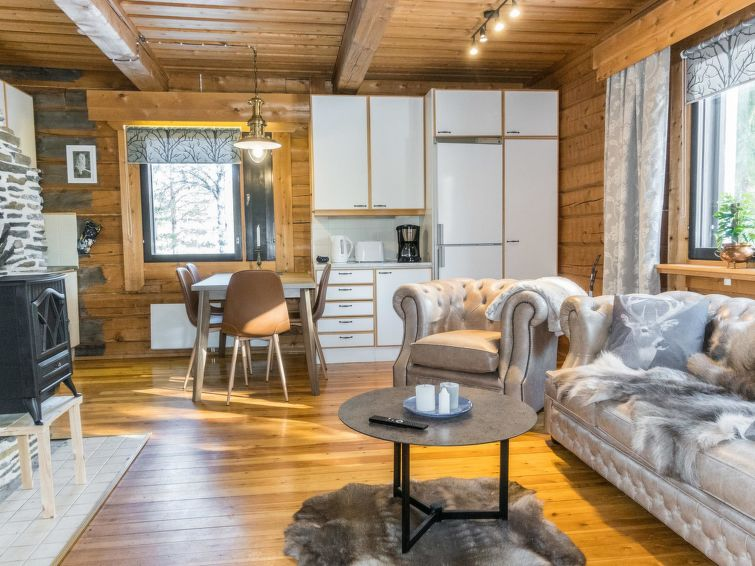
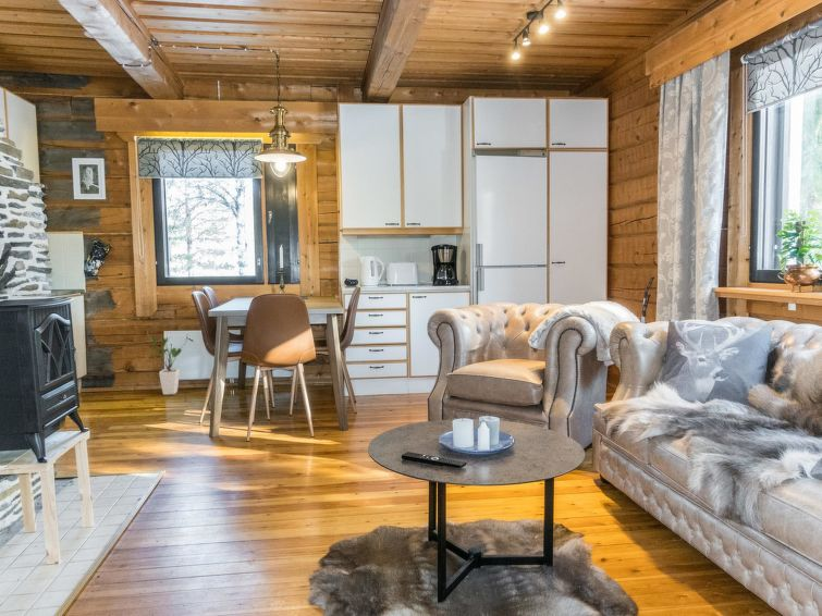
+ house plant [151,335,195,396]
